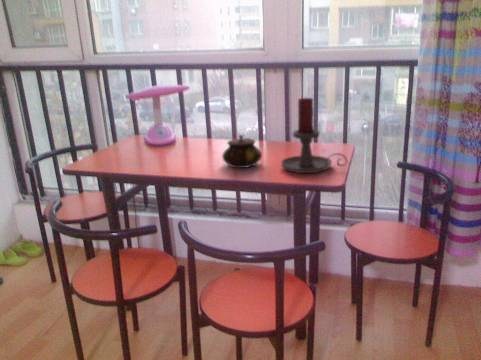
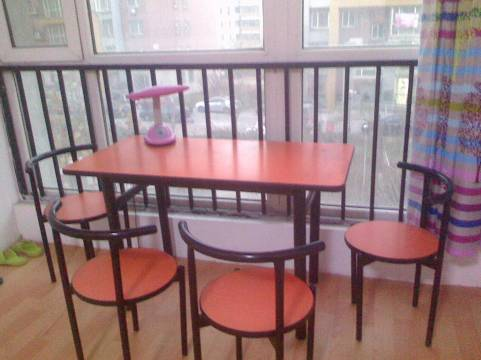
- teapot [221,134,263,169]
- candle holder [280,96,348,174]
